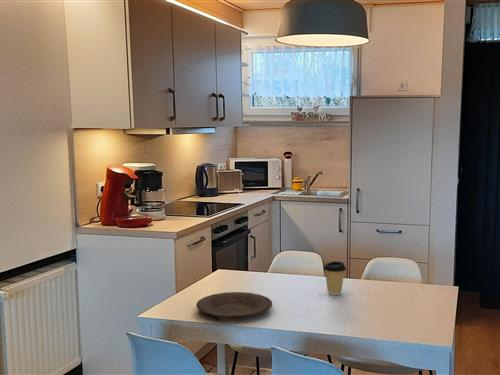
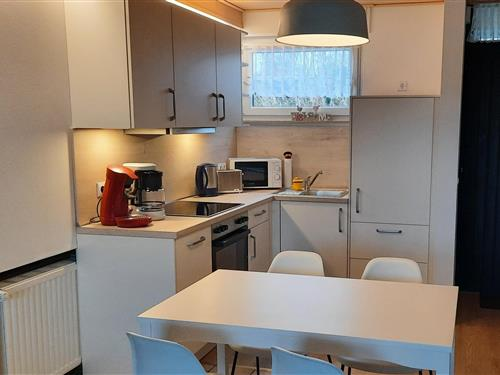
- coffee cup [322,260,347,296]
- plate [195,291,273,319]
